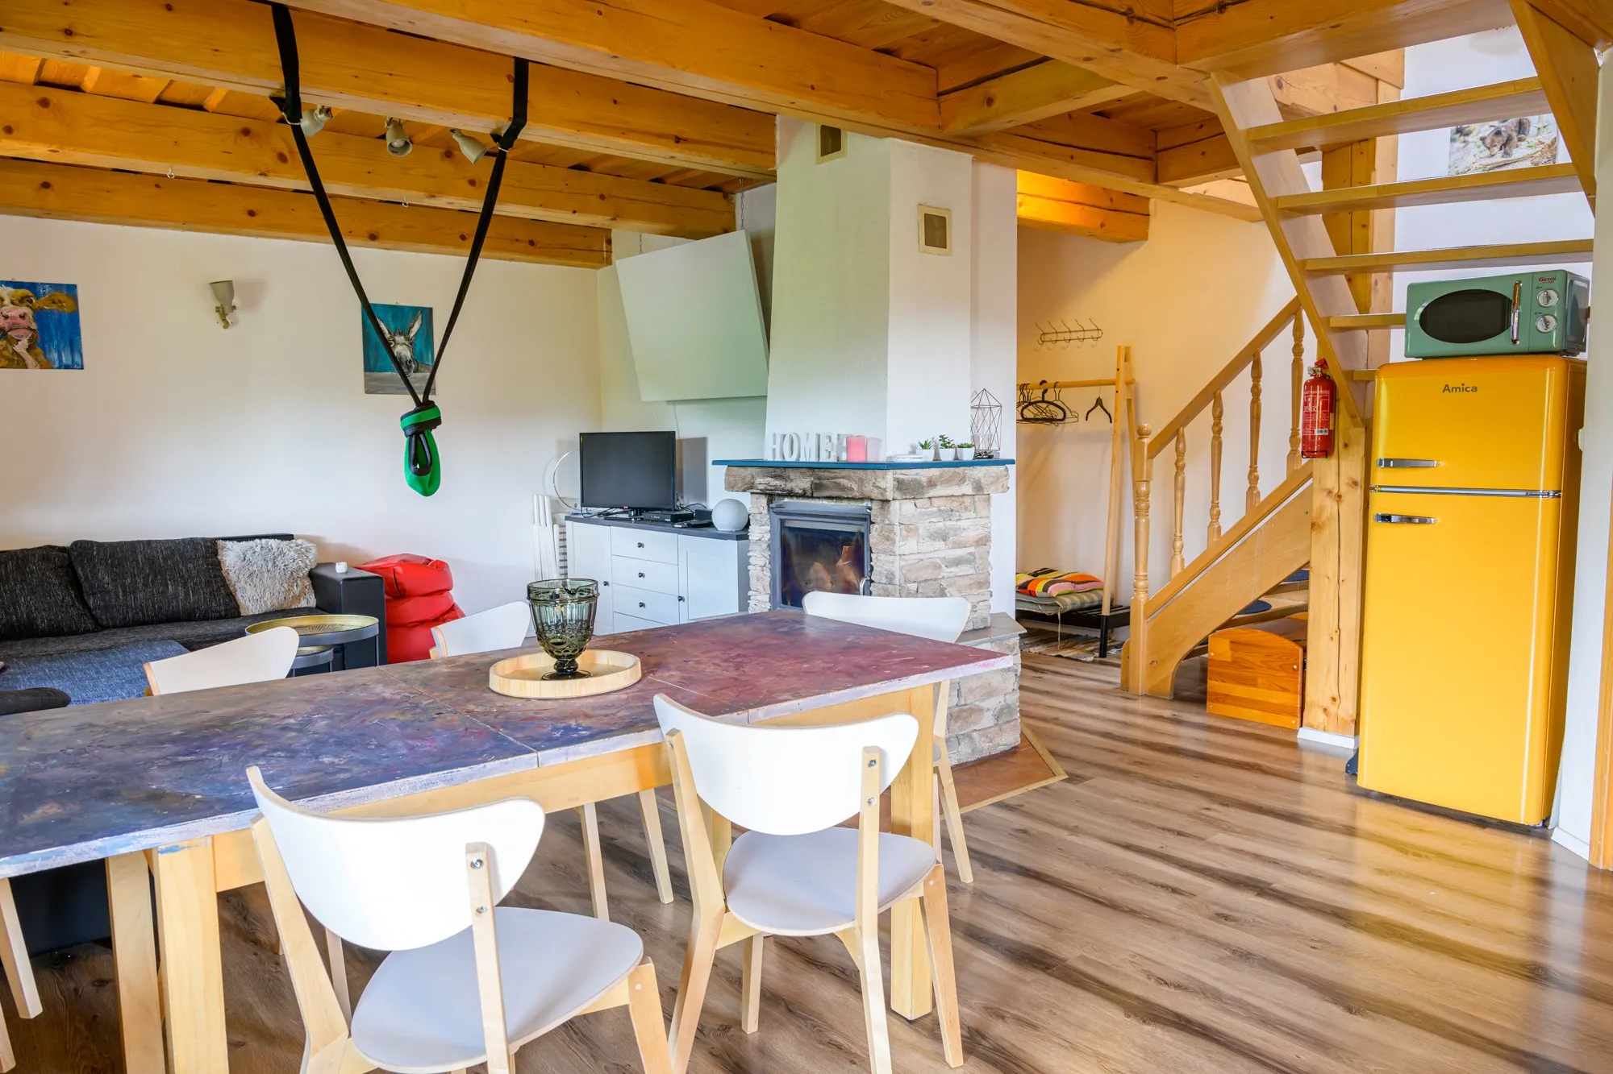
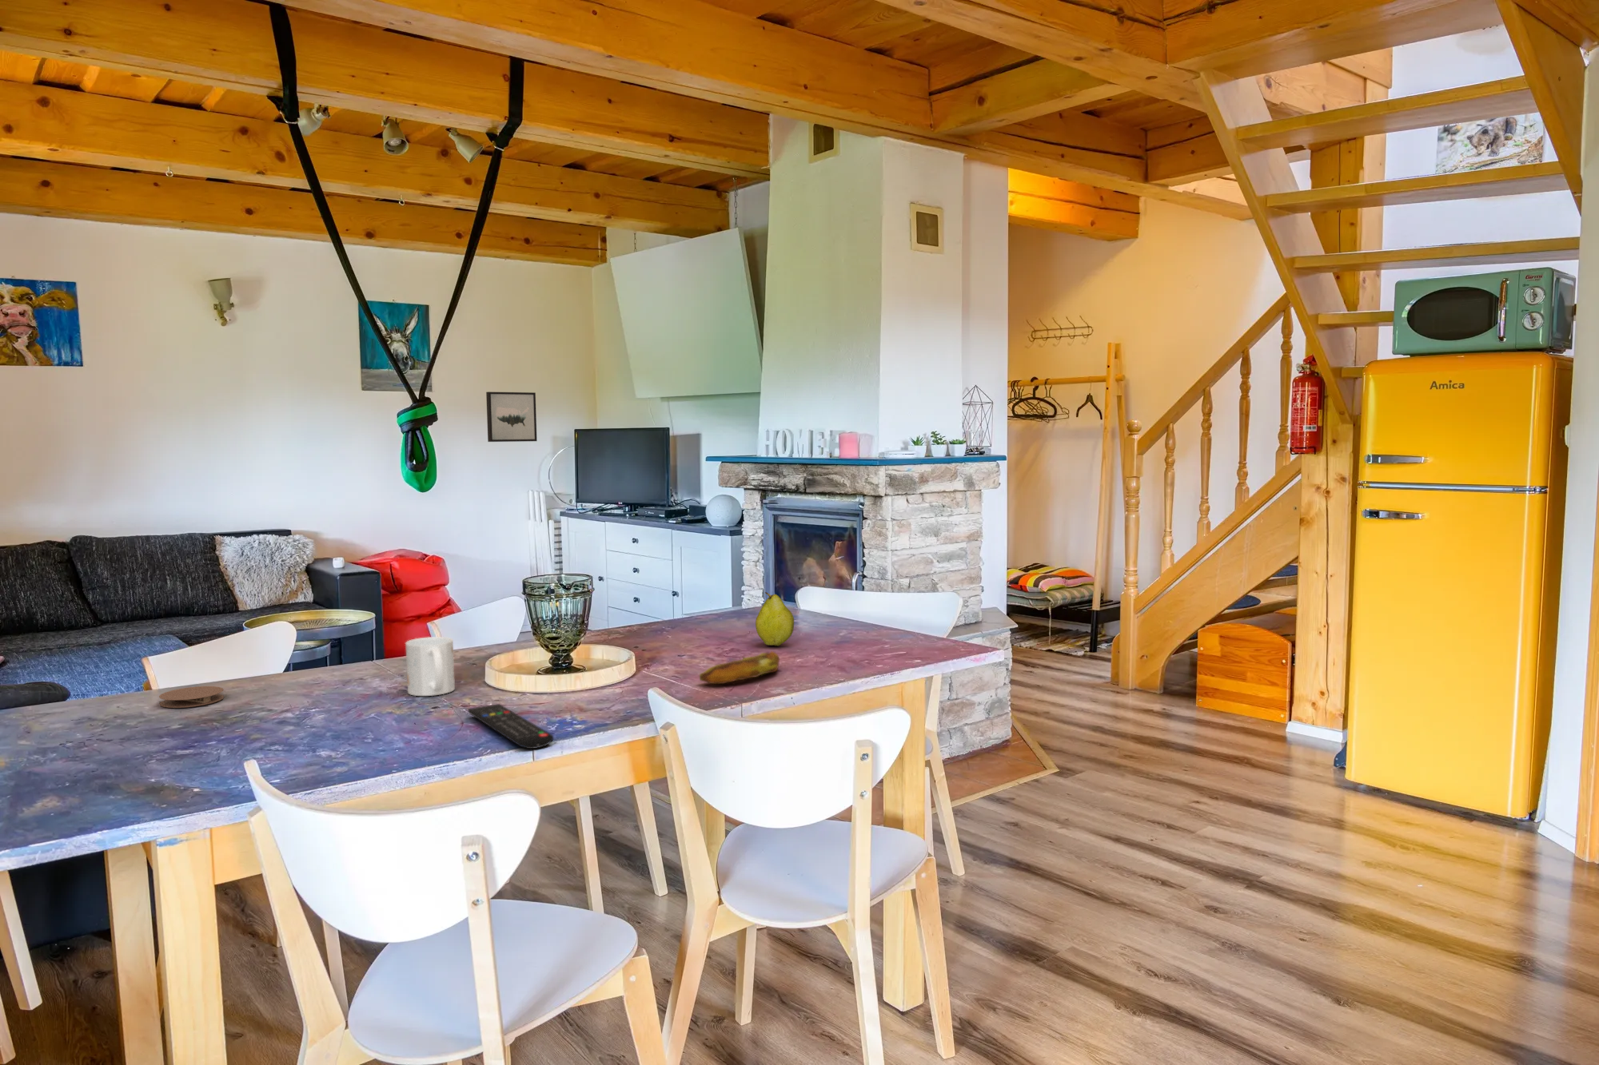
+ remote control [467,704,554,749]
+ fruit [755,591,794,647]
+ mug [404,636,455,697]
+ wall art [485,391,539,442]
+ banana [699,650,780,685]
+ coaster [158,686,225,708]
